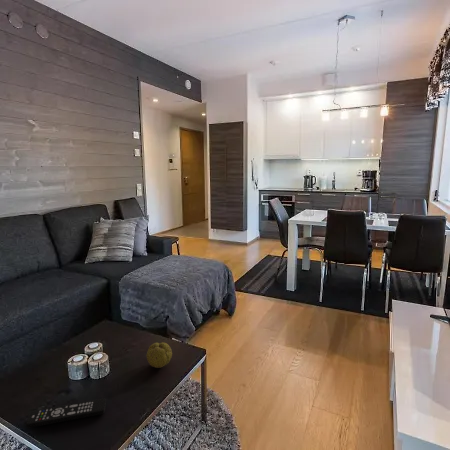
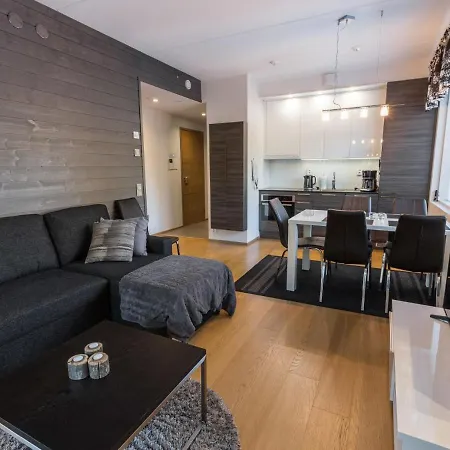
- remote control [25,398,107,429]
- fruit [146,342,173,369]
